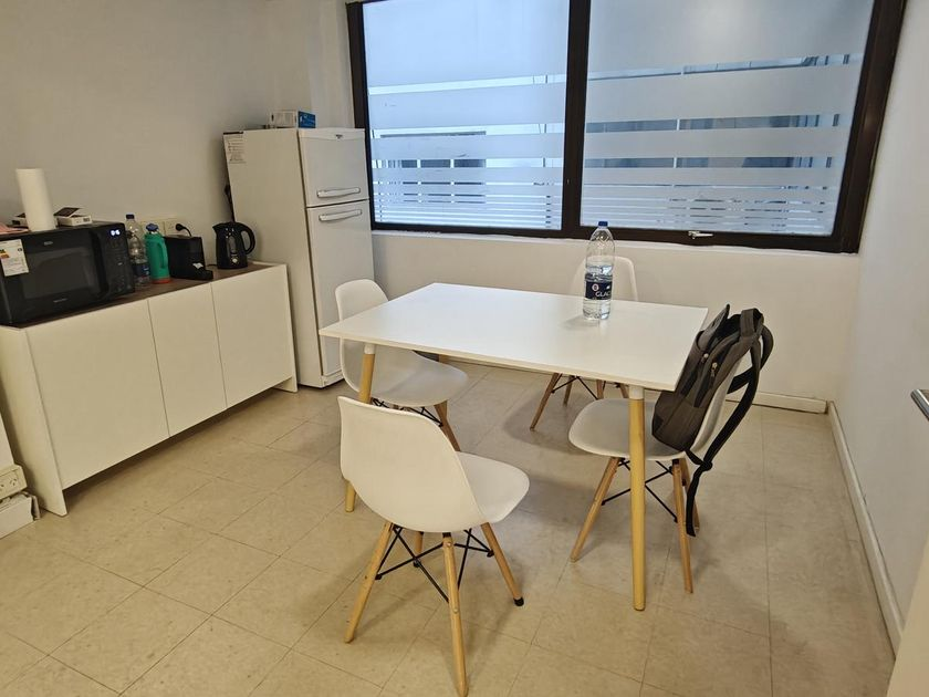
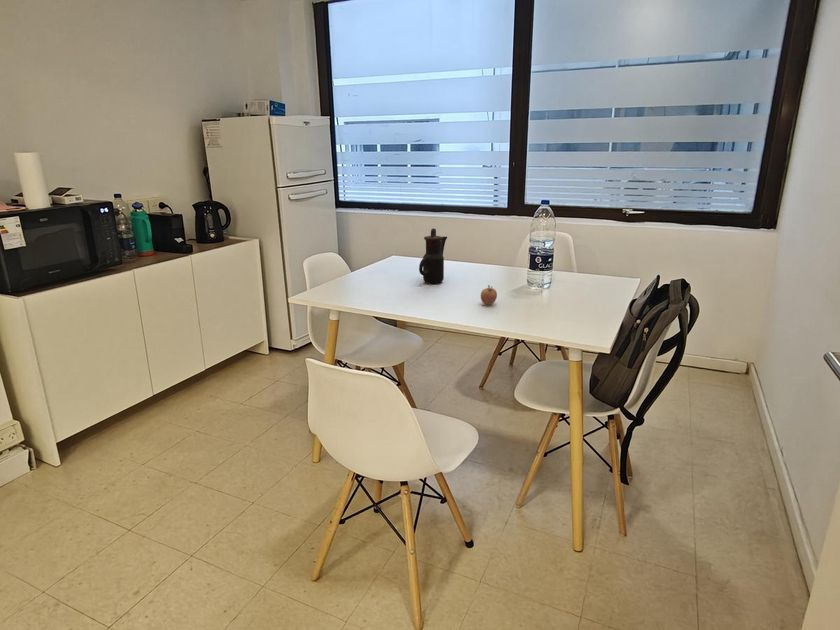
+ fruit [480,284,498,306]
+ teapot [418,227,448,285]
